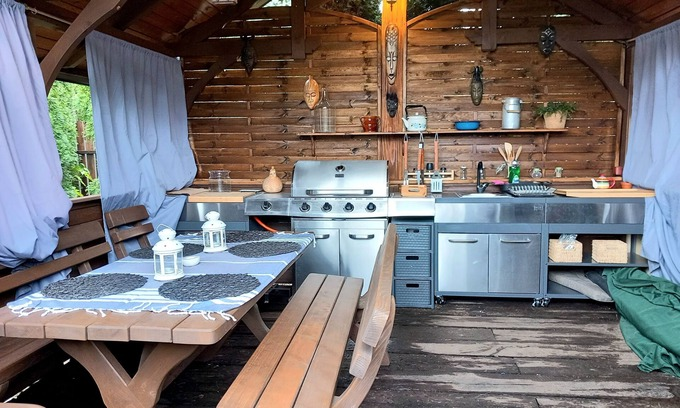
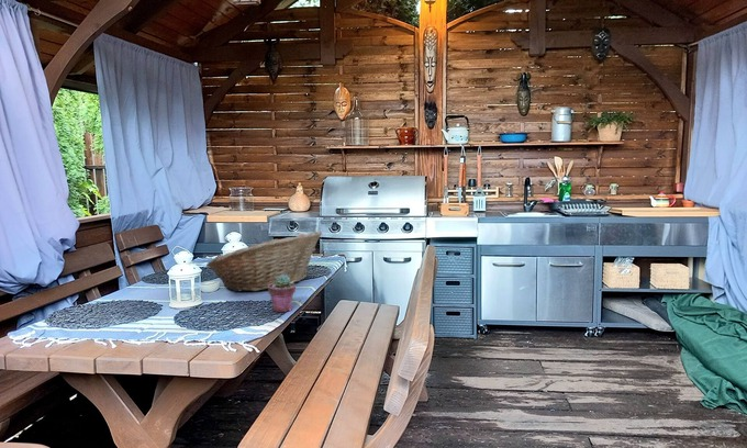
+ potted succulent [267,275,297,313]
+ fruit basket [205,229,323,293]
